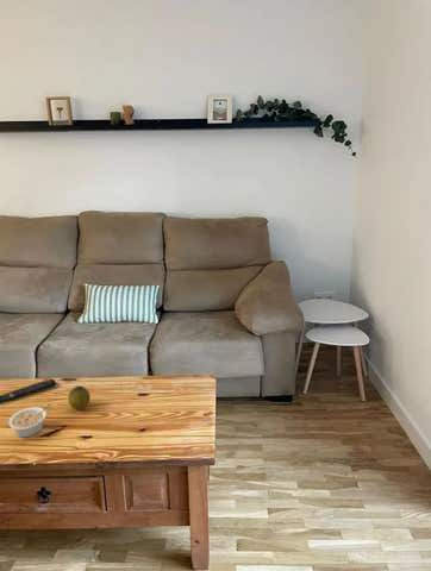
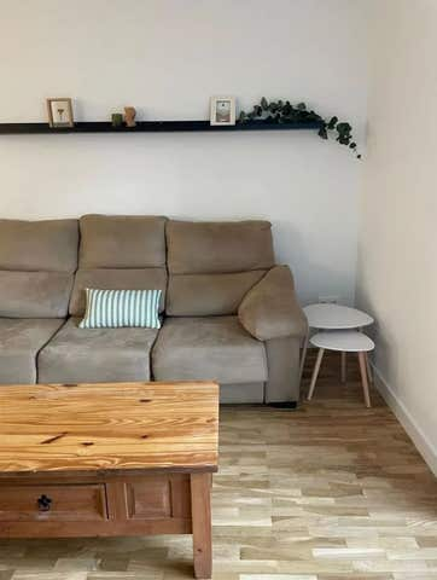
- remote control [0,377,57,404]
- legume [7,403,52,438]
- fruit [67,385,92,410]
